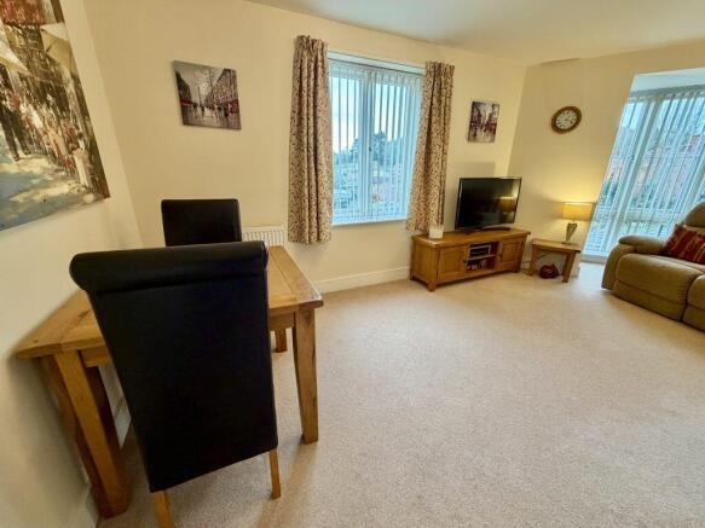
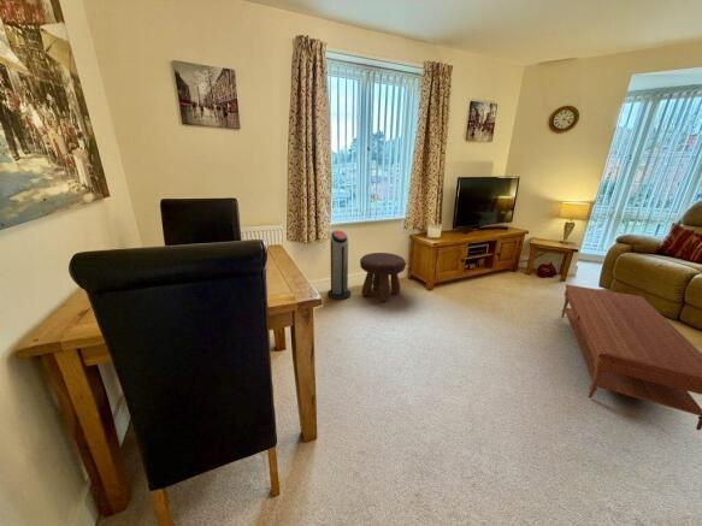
+ coffee table [561,283,702,432]
+ air purifier [326,229,352,301]
+ footstool [359,252,407,302]
